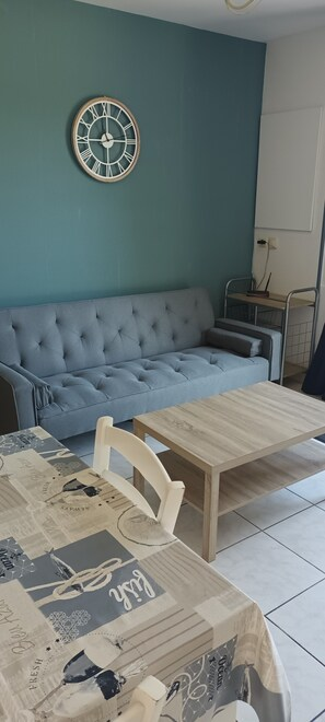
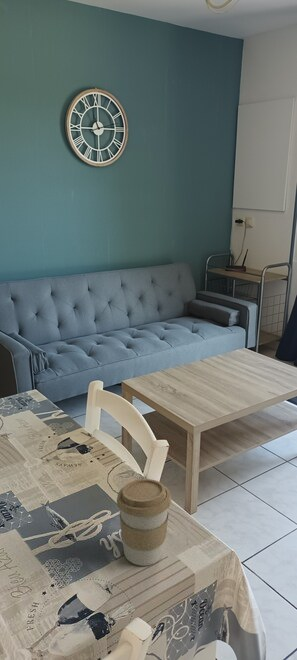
+ coffee cup [116,478,172,567]
